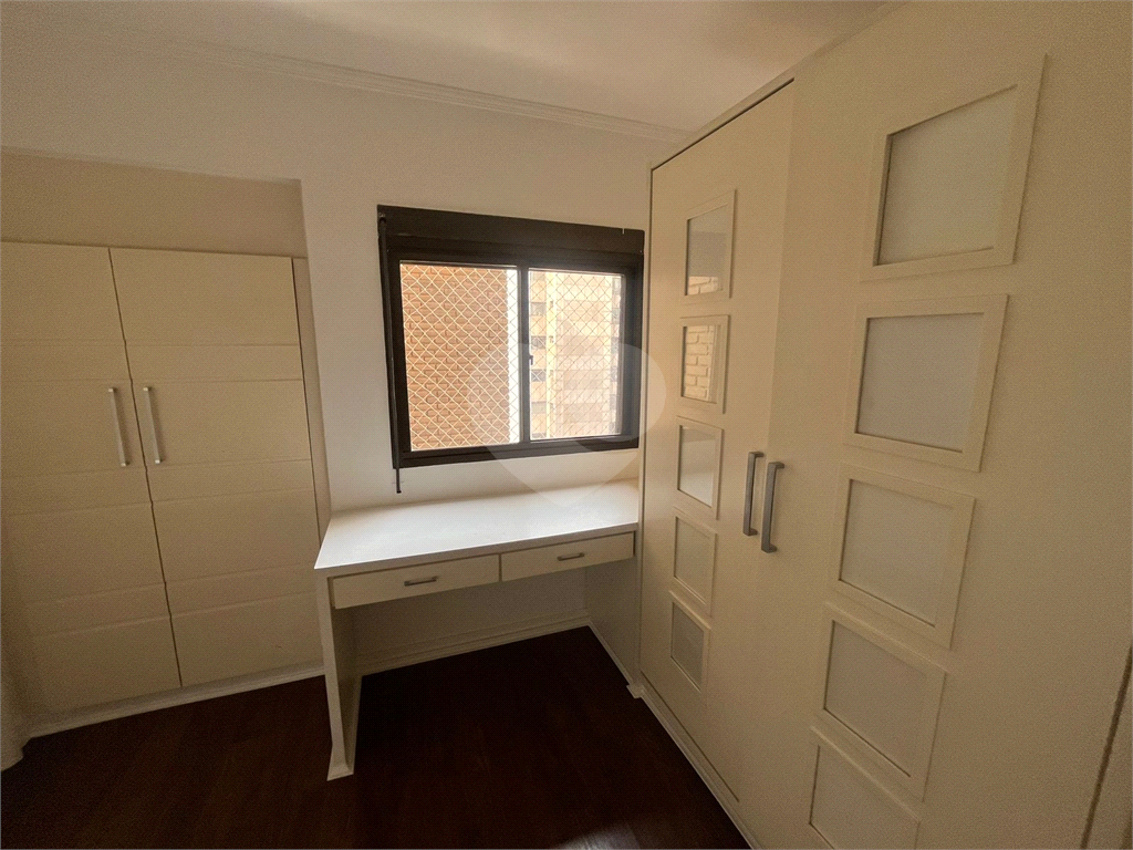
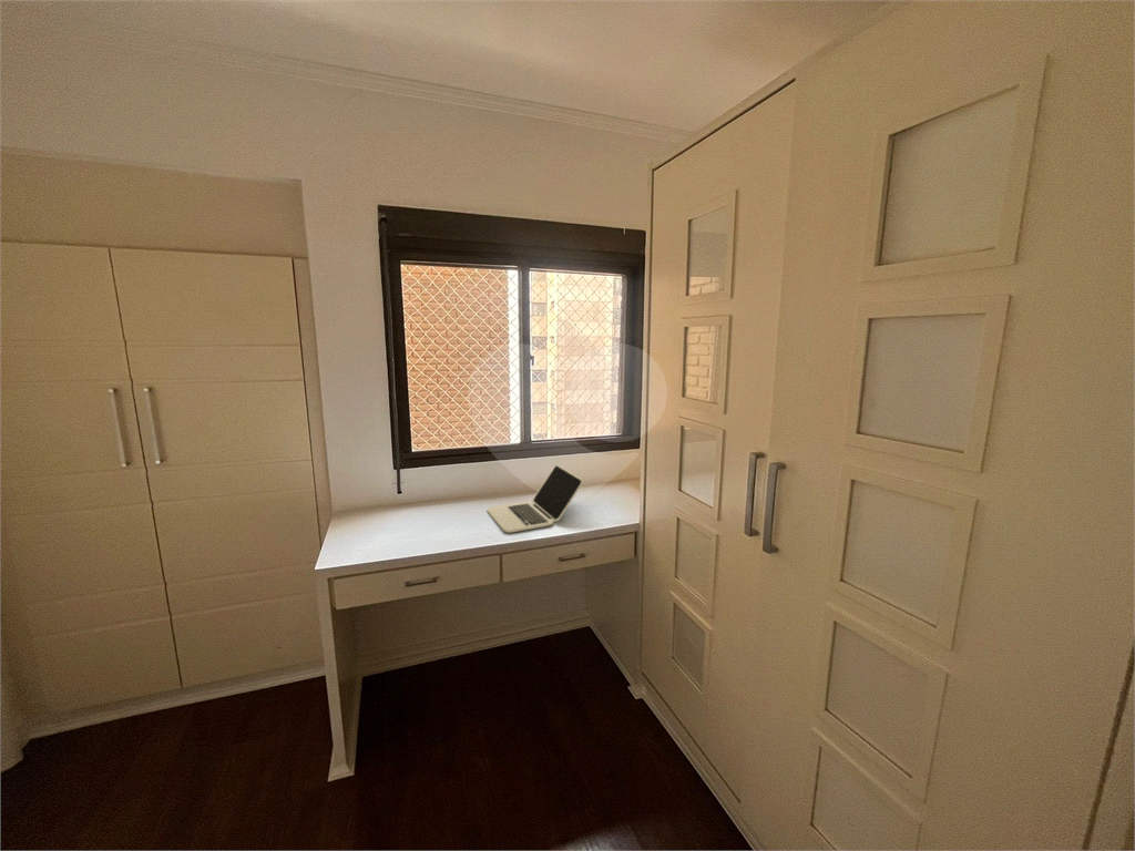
+ laptop [487,464,584,534]
